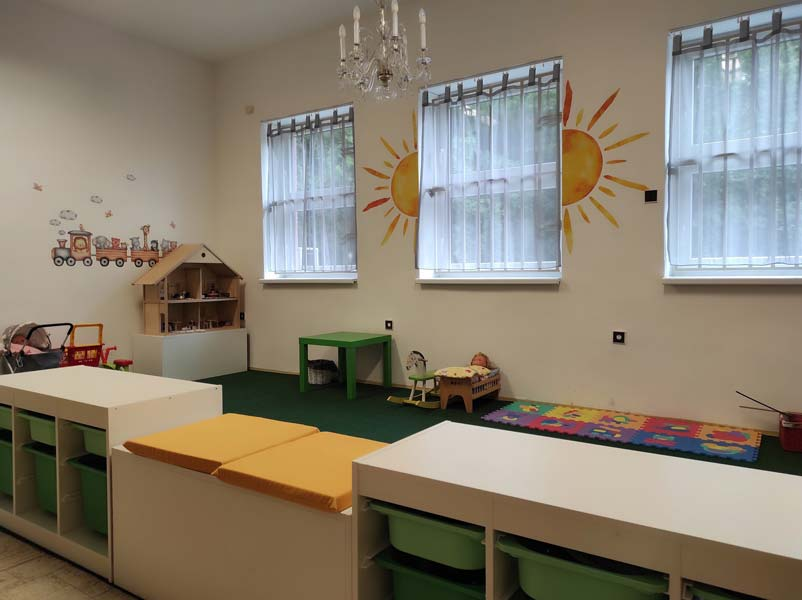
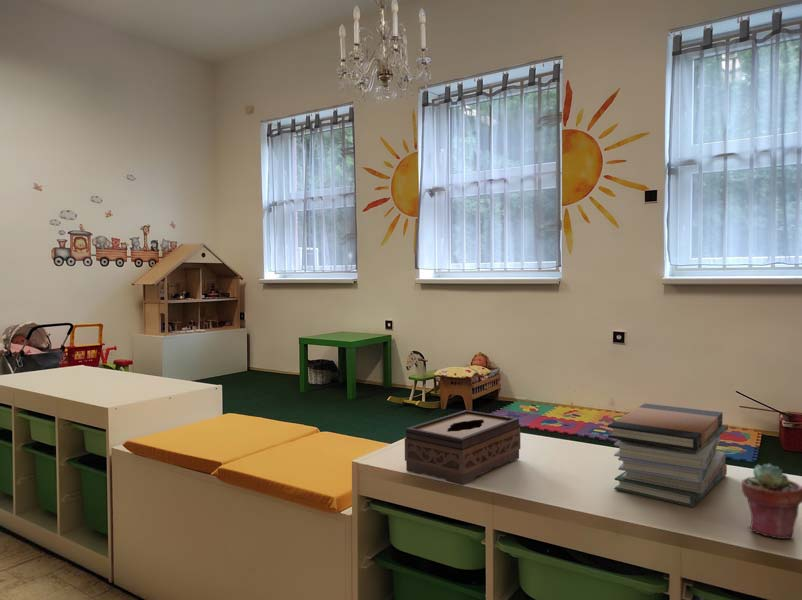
+ book stack [607,403,729,508]
+ tissue box [404,409,521,486]
+ potted succulent [740,463,802,540]
